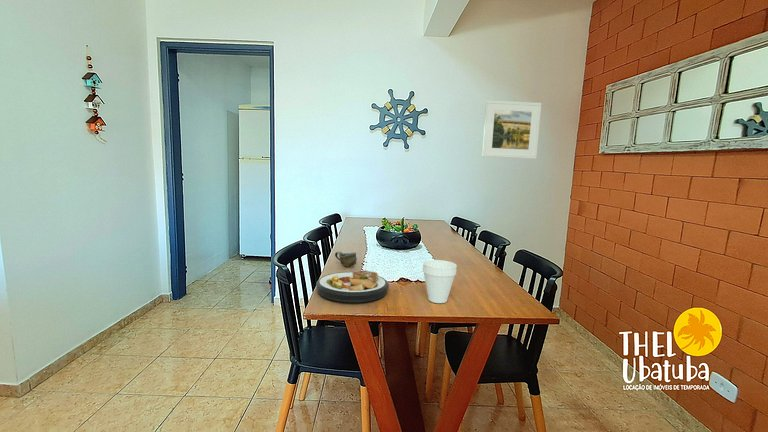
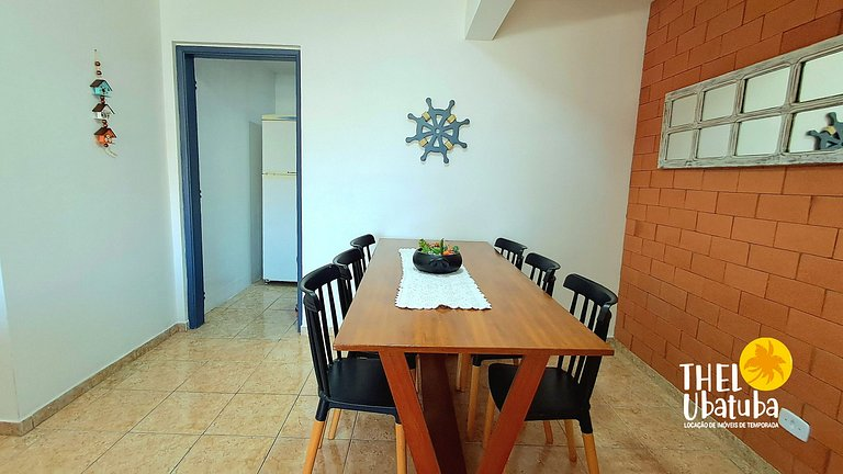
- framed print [481,99,543,160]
- cup [334,250,358,268]
- cup [422,259,458,304]
- plate [315,269,390,303]
